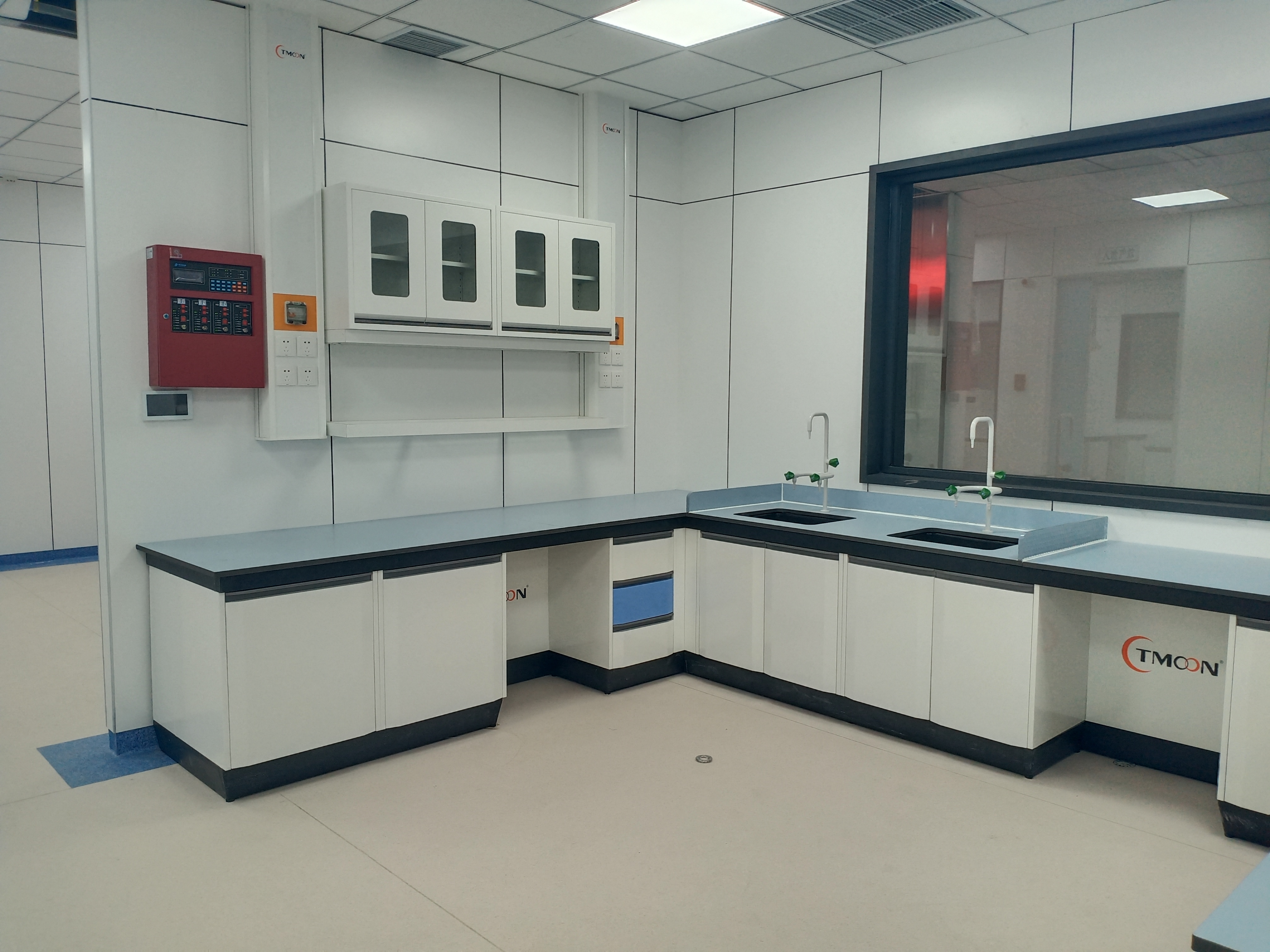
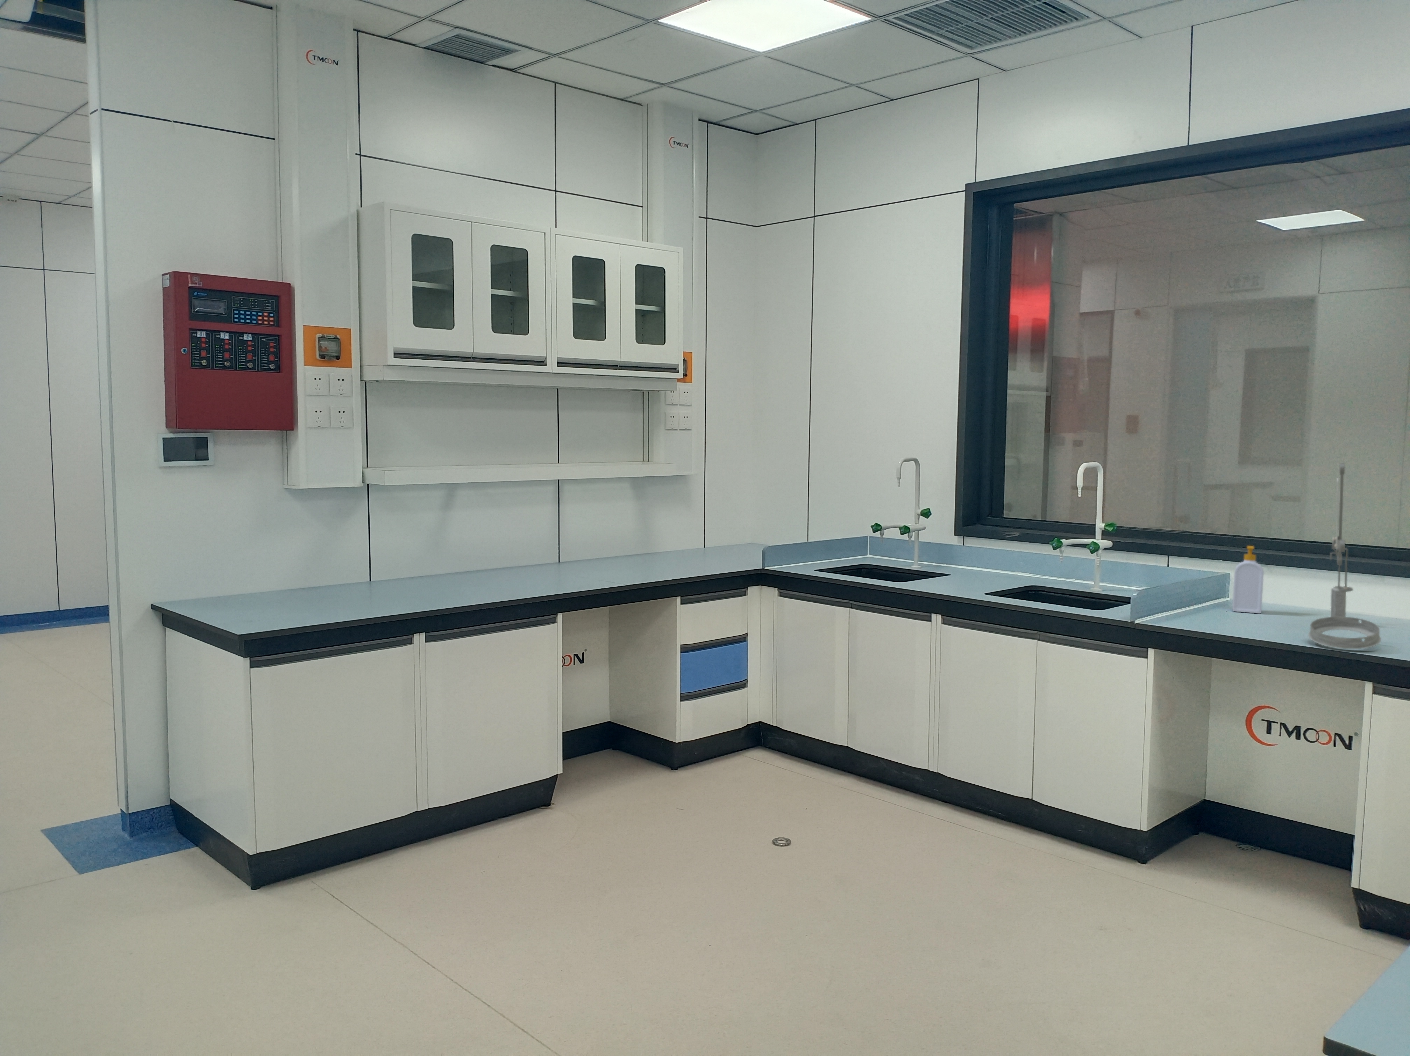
+ laboratory equipment [1308,463,1381,650]
+ soap bottle [1232,546,1265,613]
